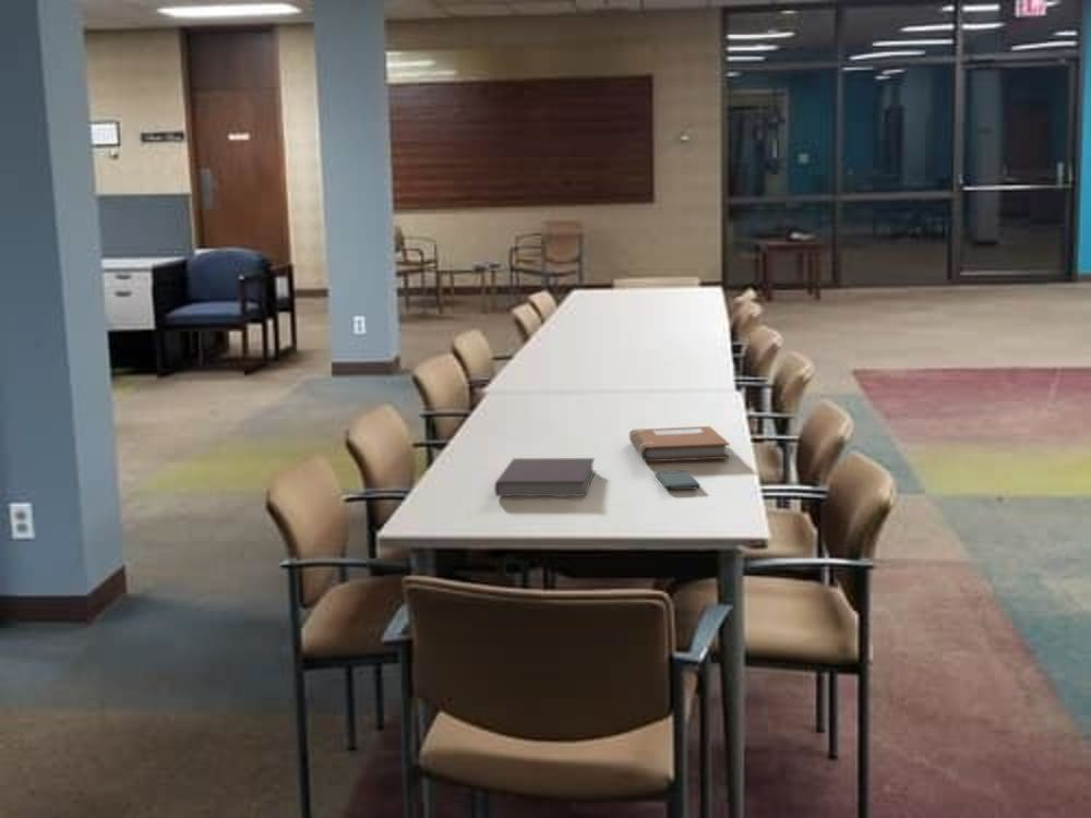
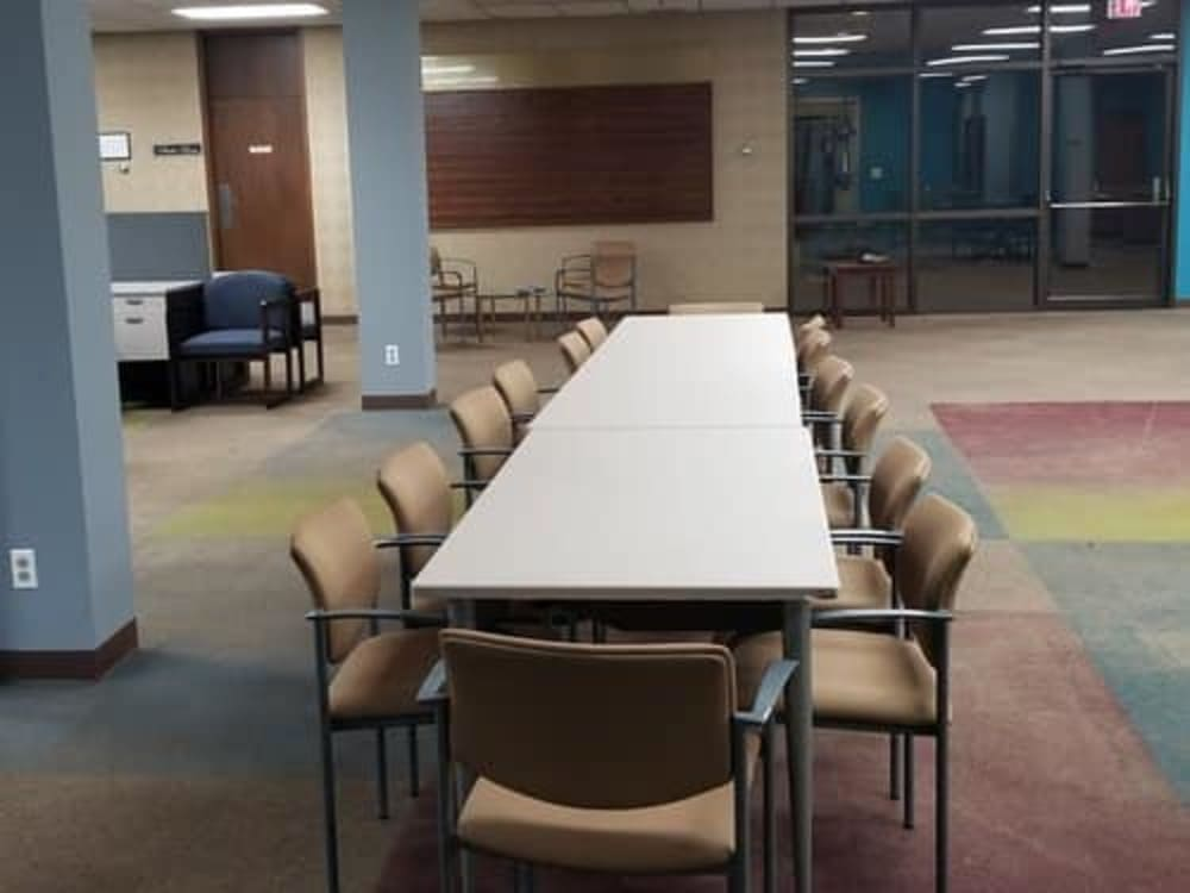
- notebook [628,425,731,462]
- notebook [493,457,596,497]
- smartphone [654,469,700,491]
